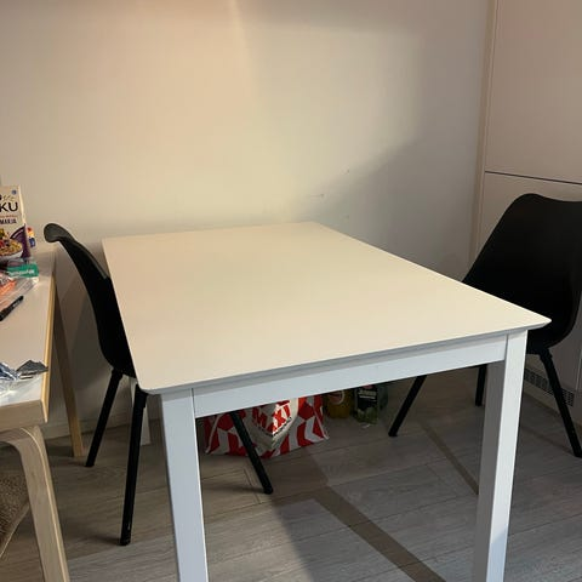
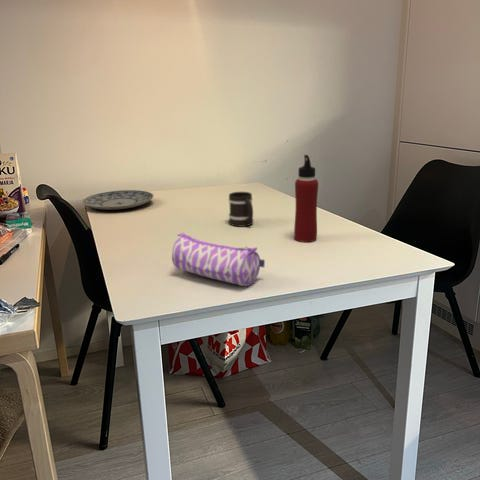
+ plate [81,189,155,211]
+ water bottle [293,154,319,243]
+ pencil case [171,232,266,287]
+ mug [228,191,254,228]
